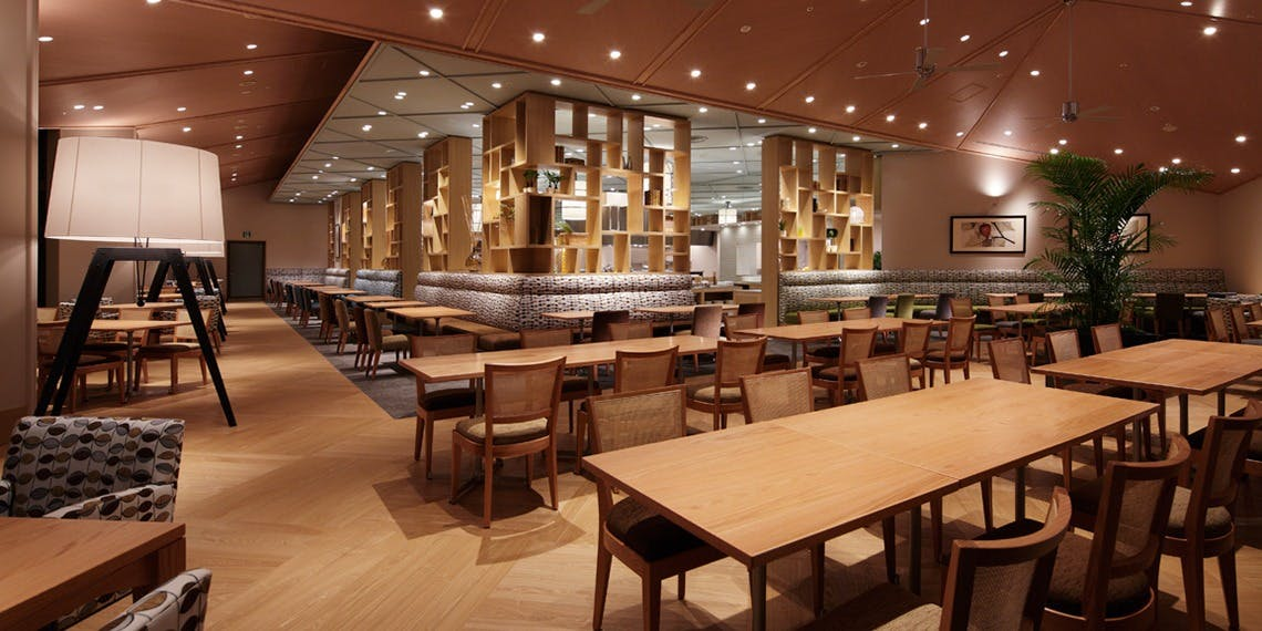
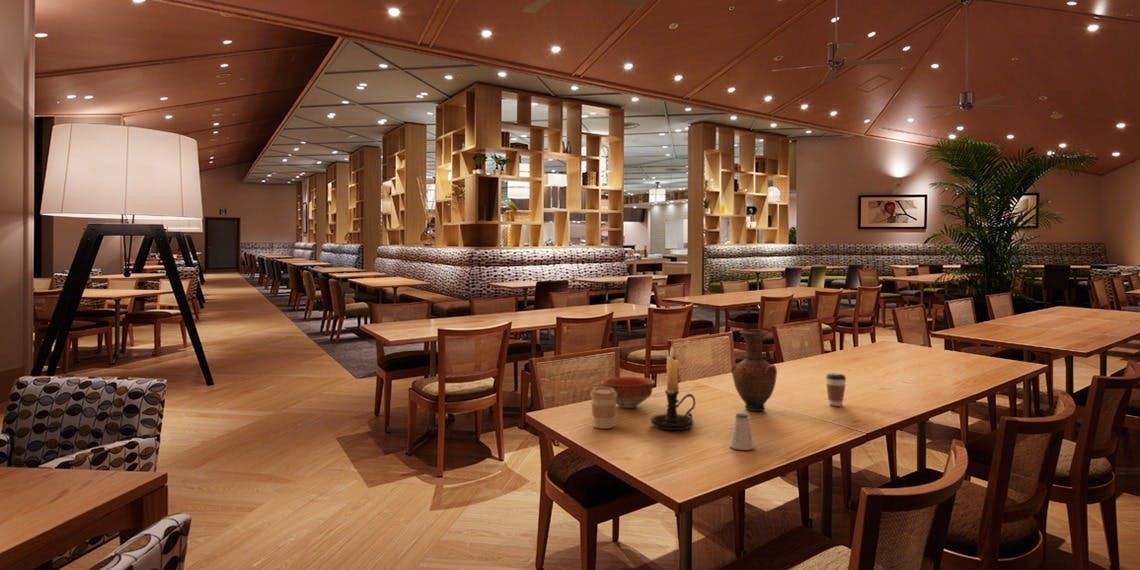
+ saltshaker [728,412,755,451]
+ bowl [600,376,656,409]
+ coffee cup [825,372,847,407]
+ candle holder [650,345,696,431]
+ coffee cup [589,386,617,430]
+ vase [730,329,778,412]
